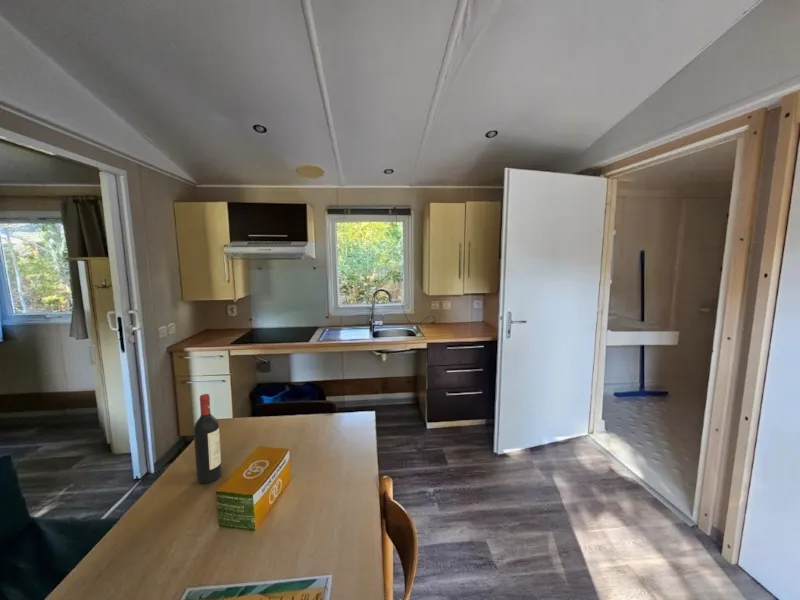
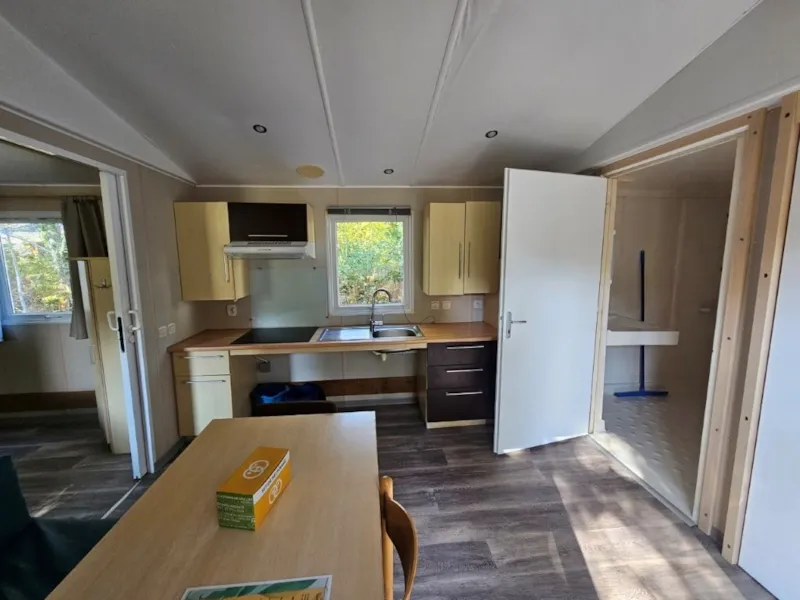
- wine bottle [193,393,222,484]
